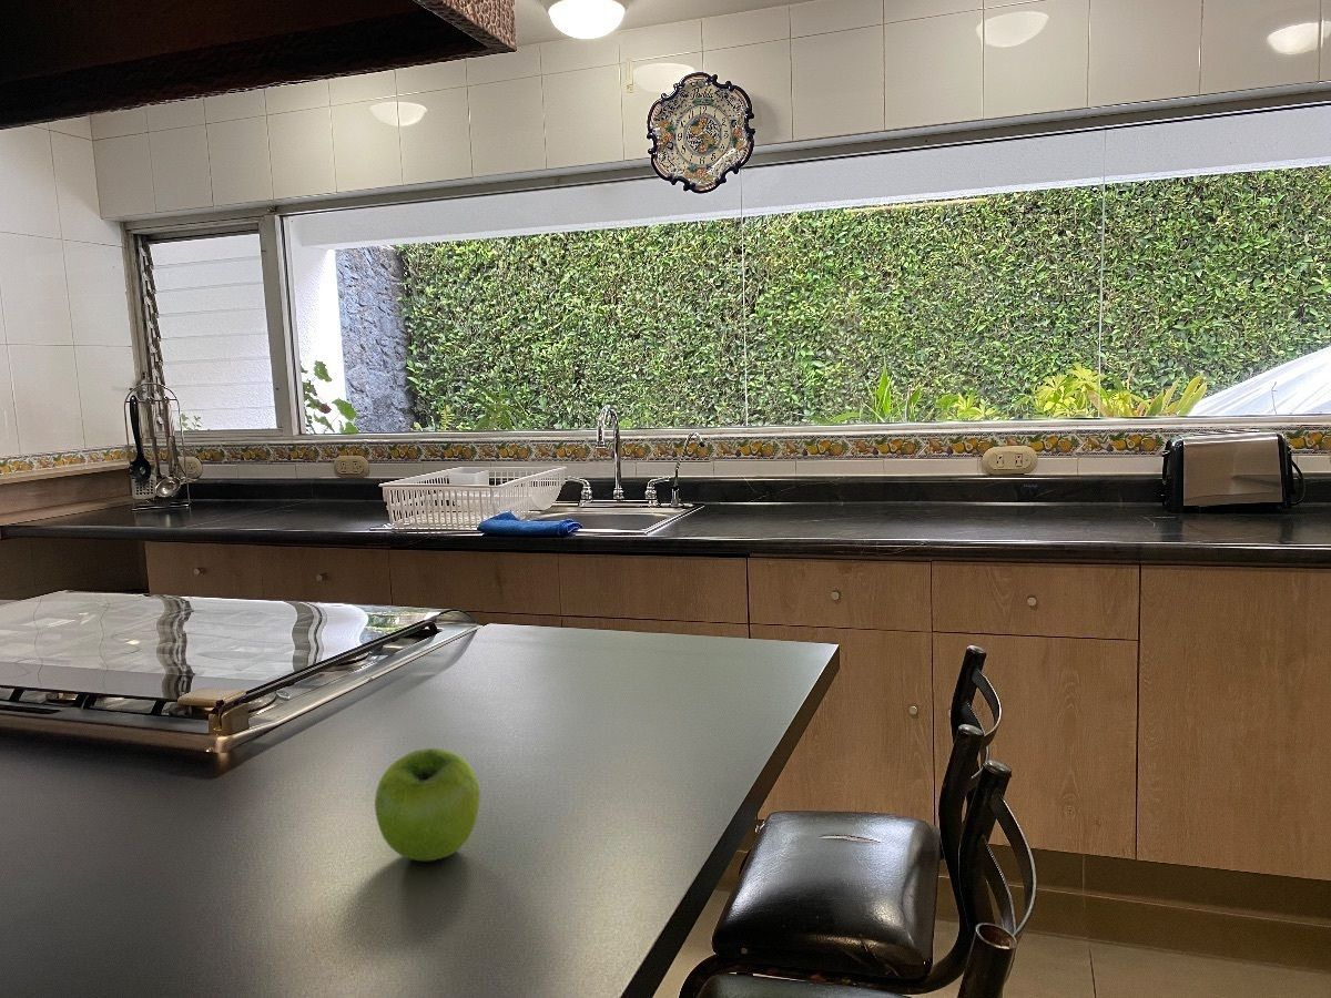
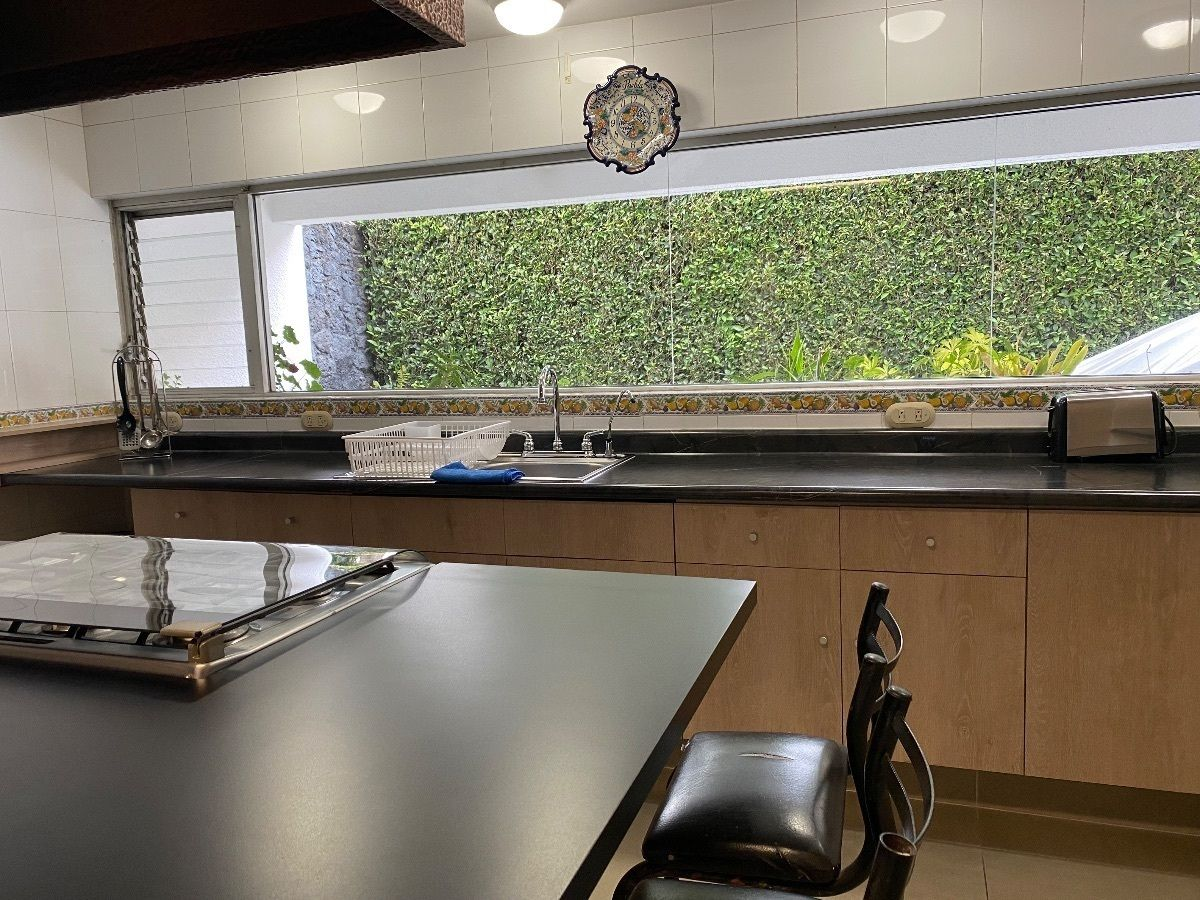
- fruit [374,747,481,862]
